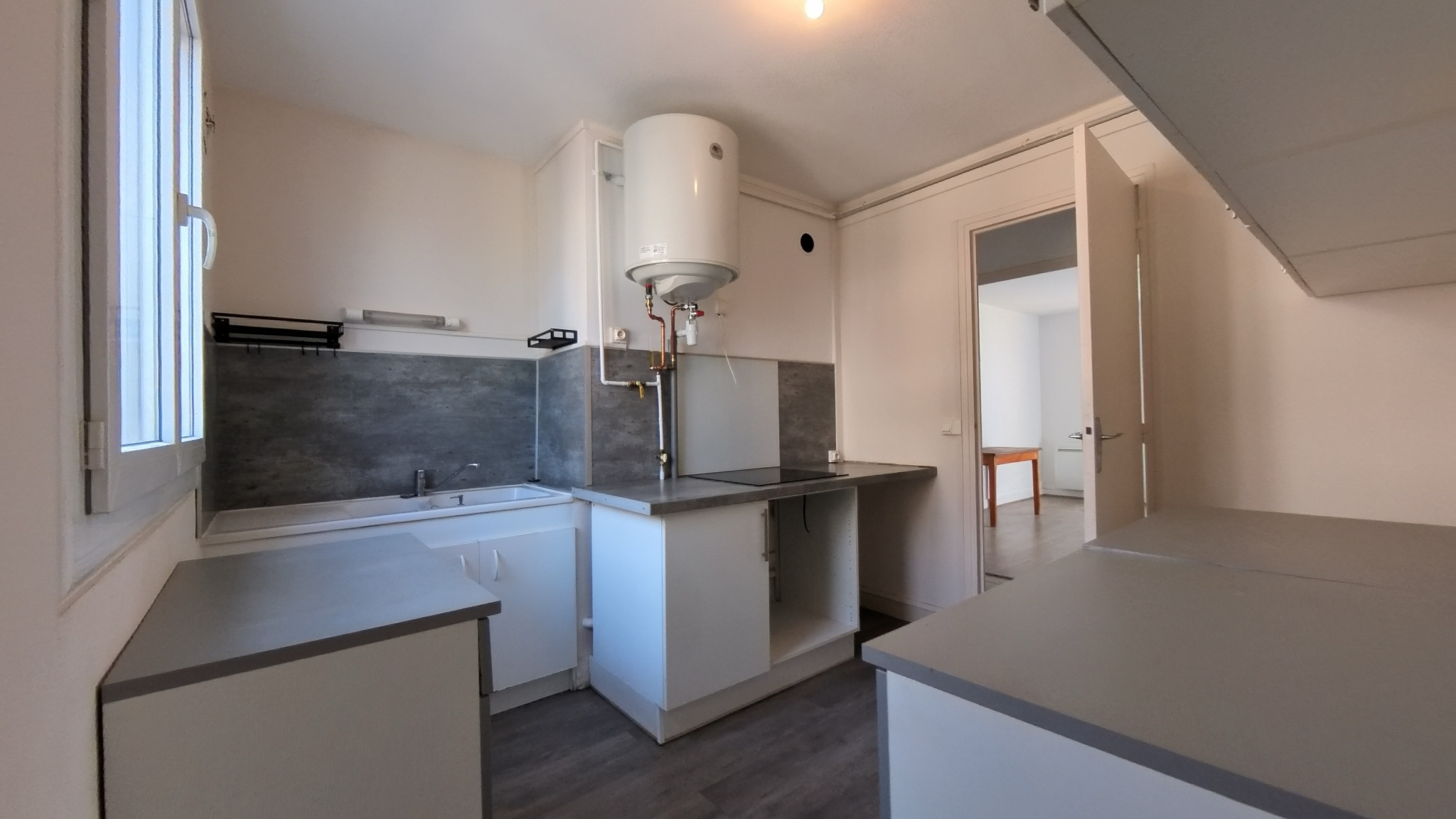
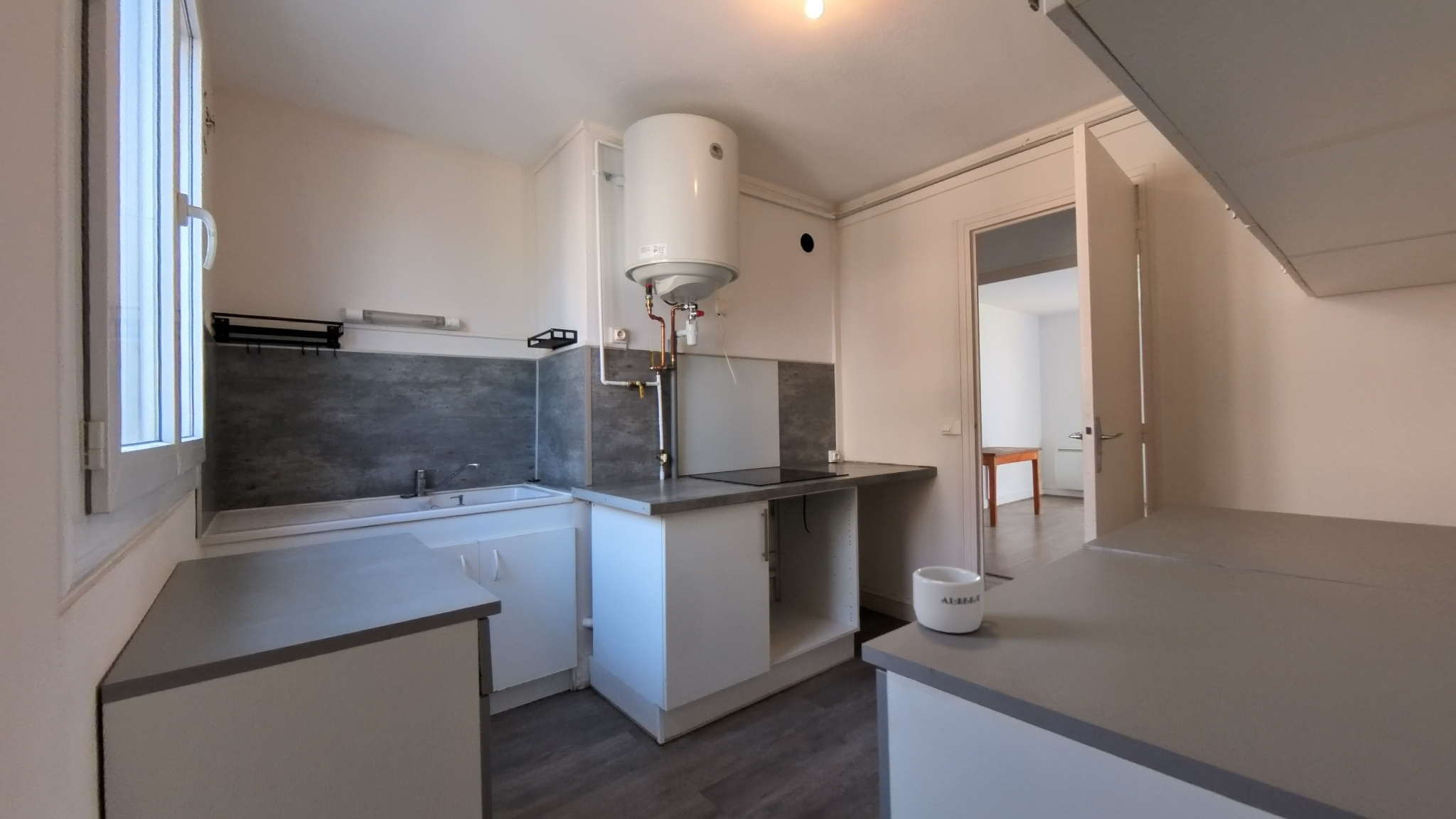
+ mug [912,565,985,634]
